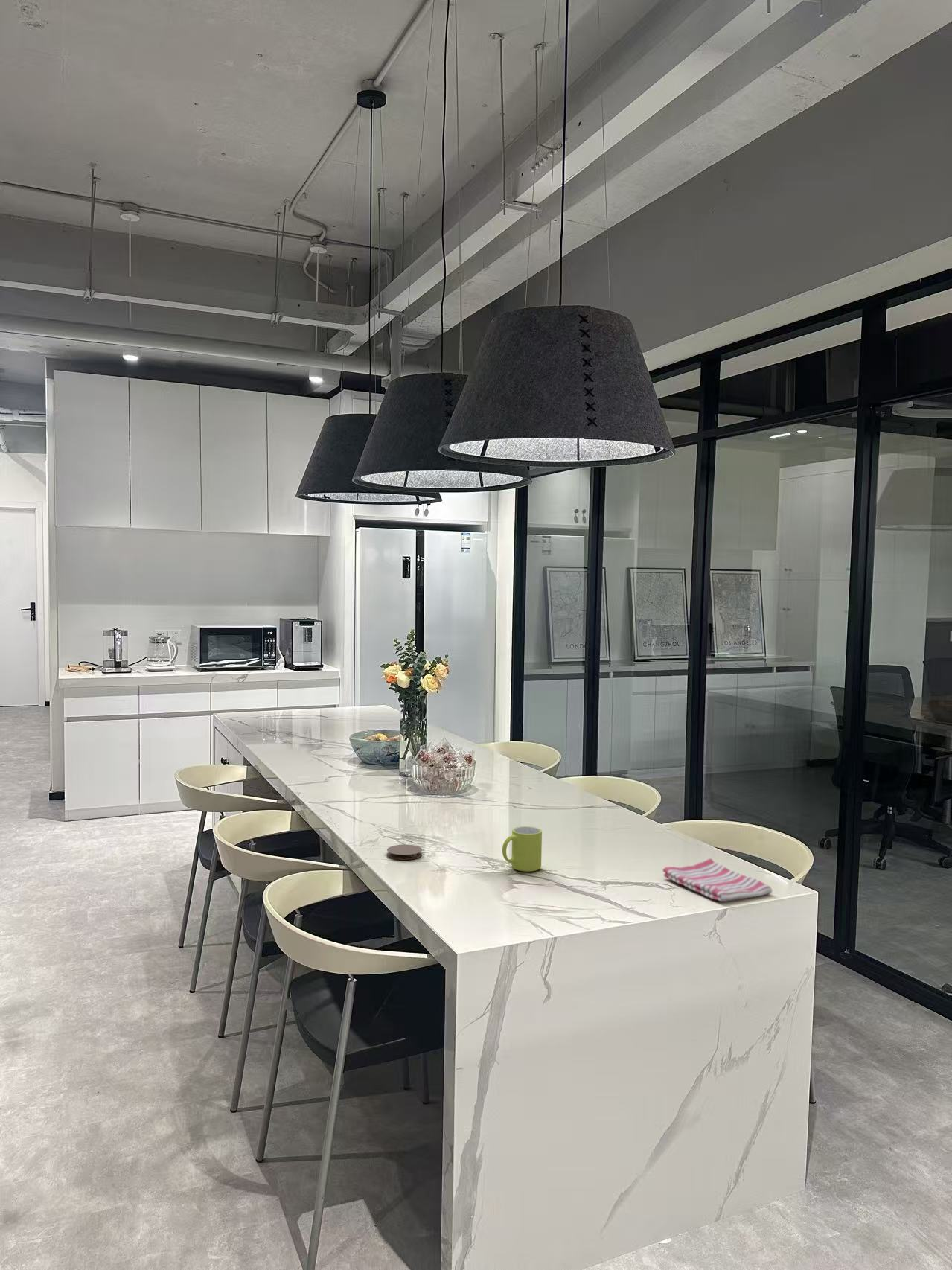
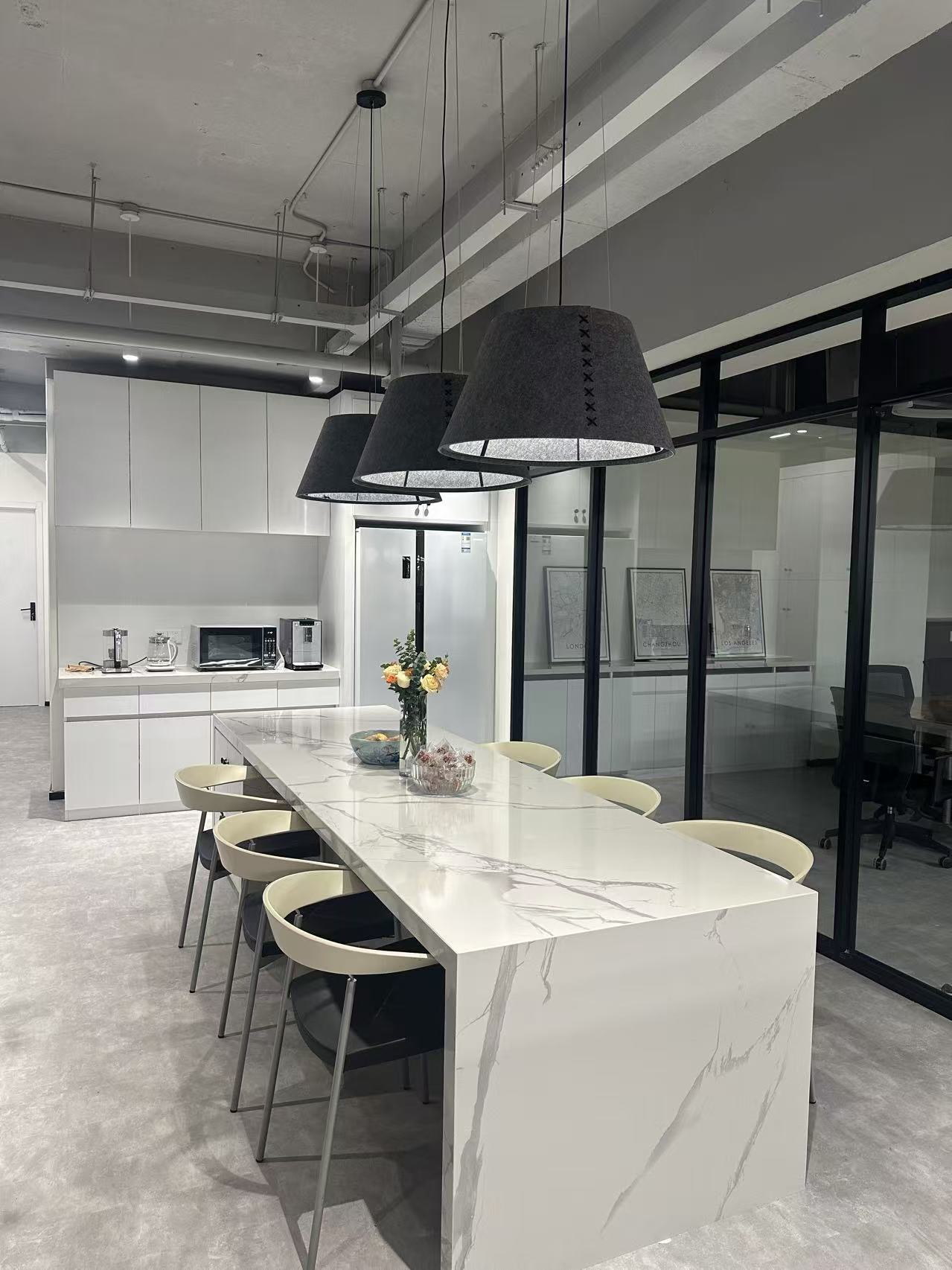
- dish towel [662,858,773,902]
- mug [502,826,543,872]
- coaster [386,843,423,861]
